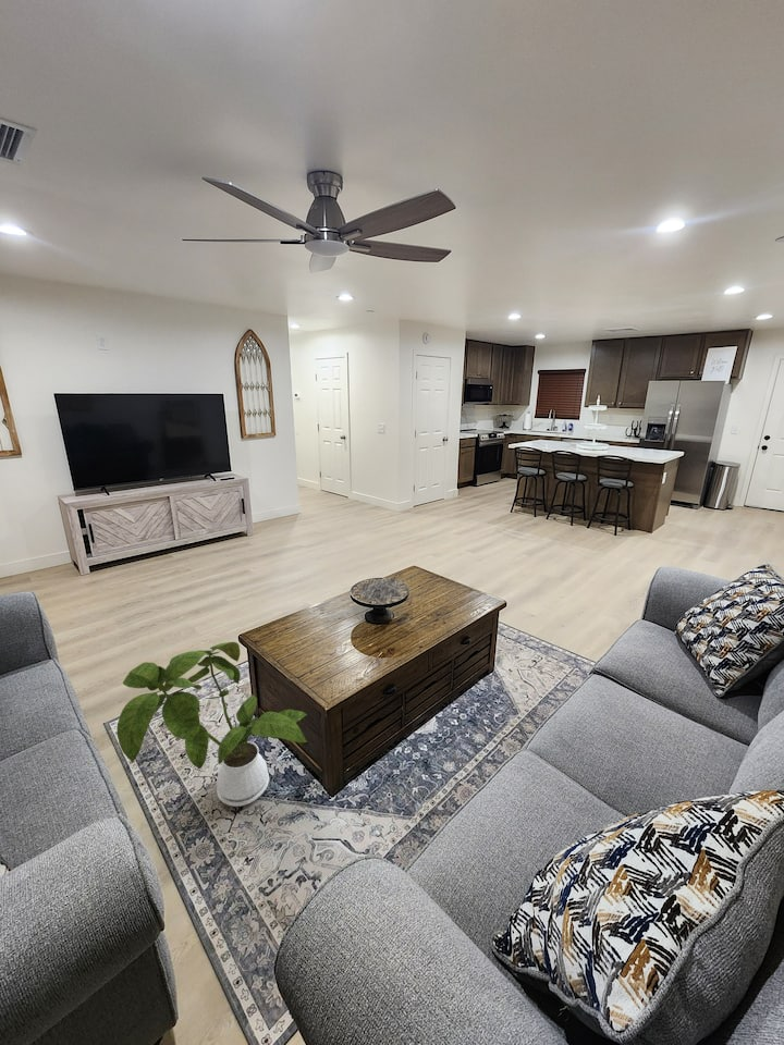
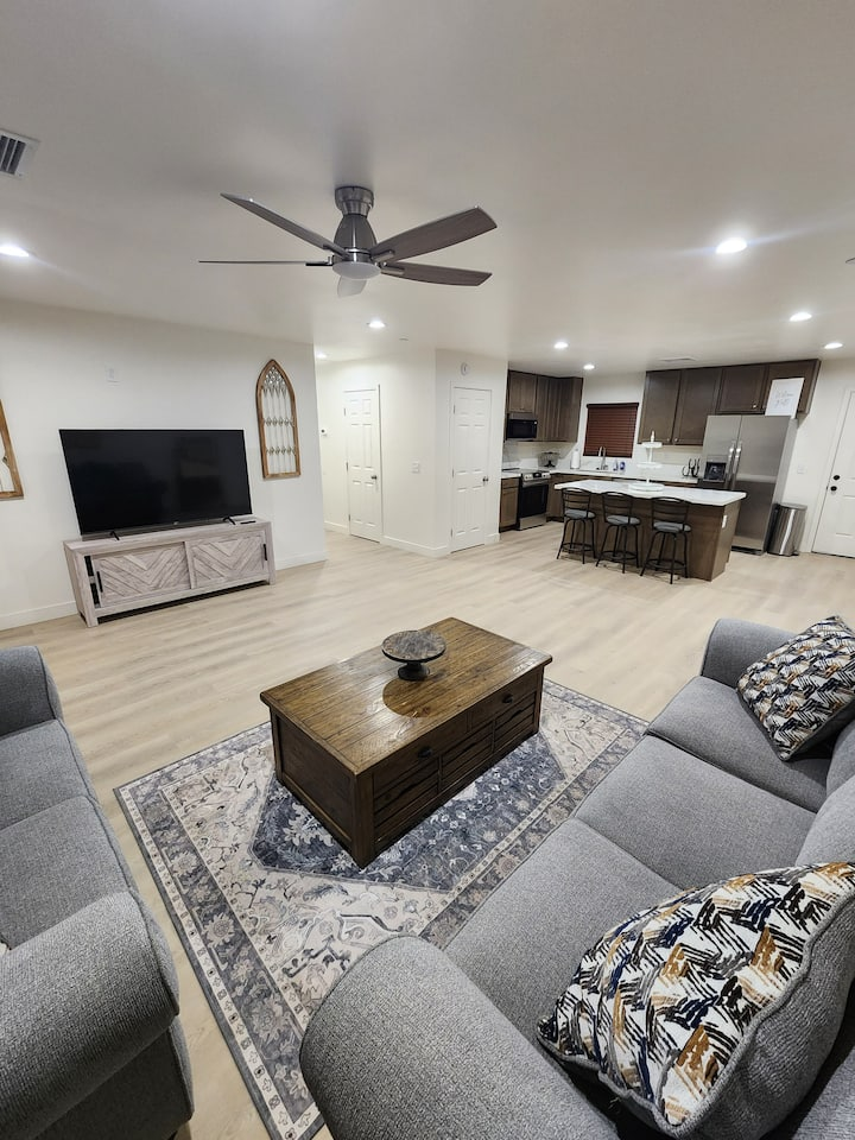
- house plant [117,641,308,808]
